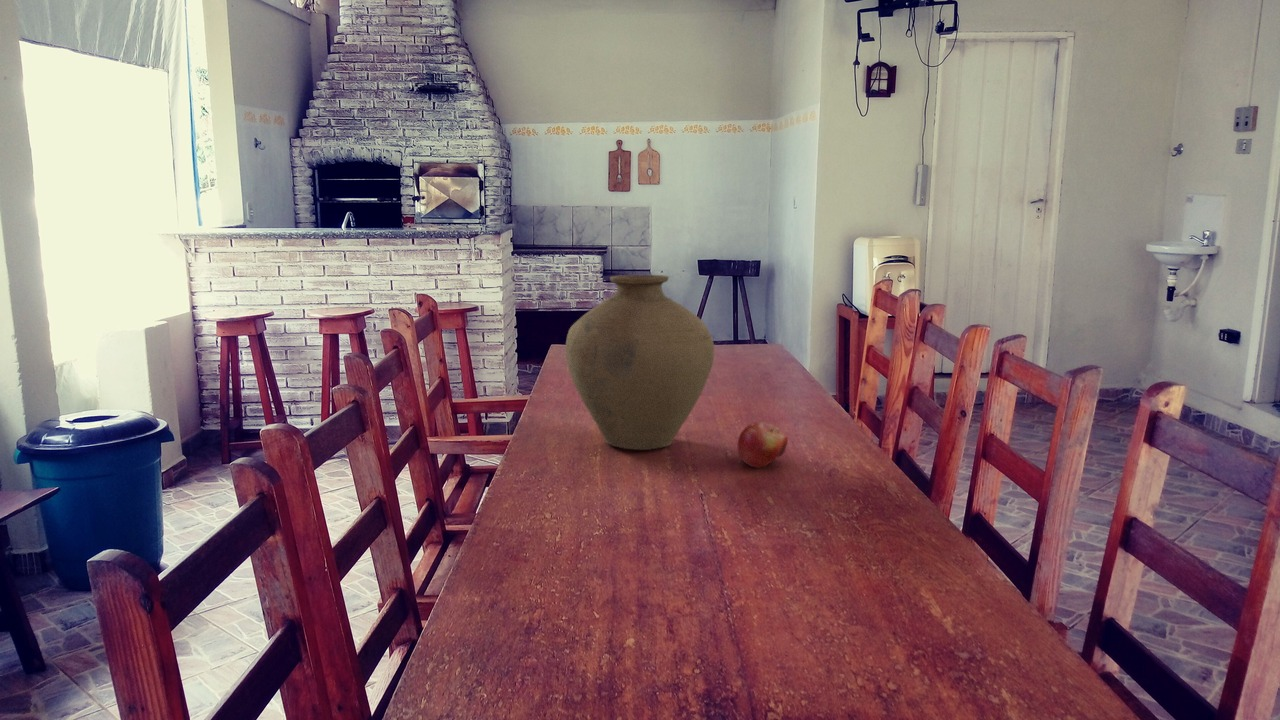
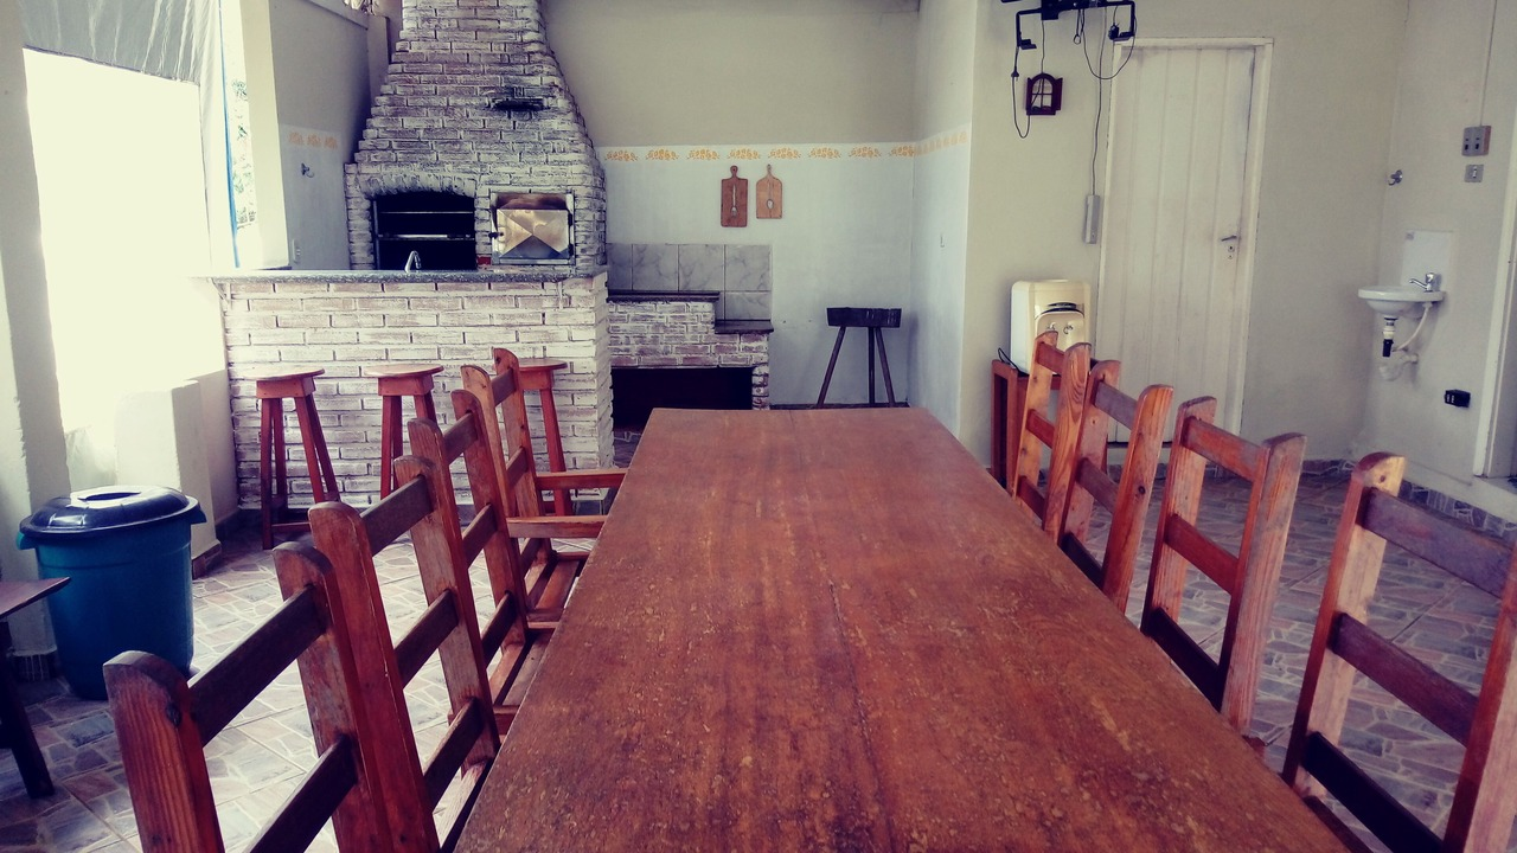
- vase [565,274,715,451]
- fruit [737,421,789,469]
